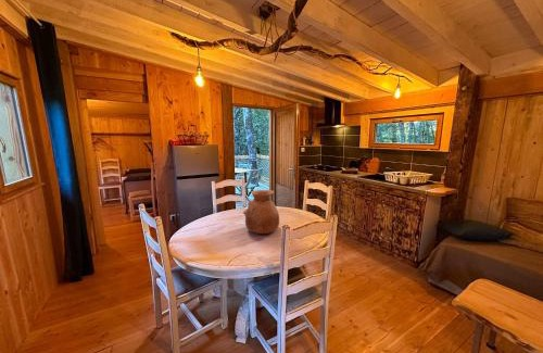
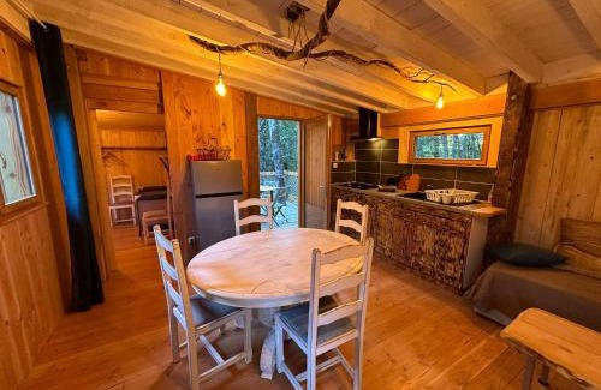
- vase [242,189,280,235]
